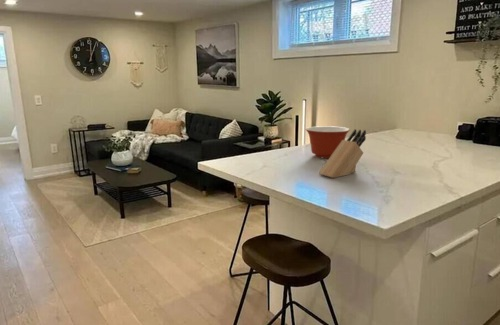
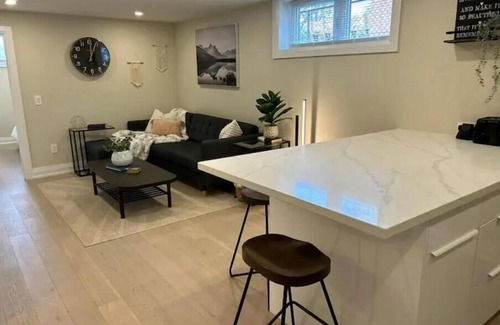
- mixing bowl [305,125,351,159]
- knife block [318,128,367,179]
